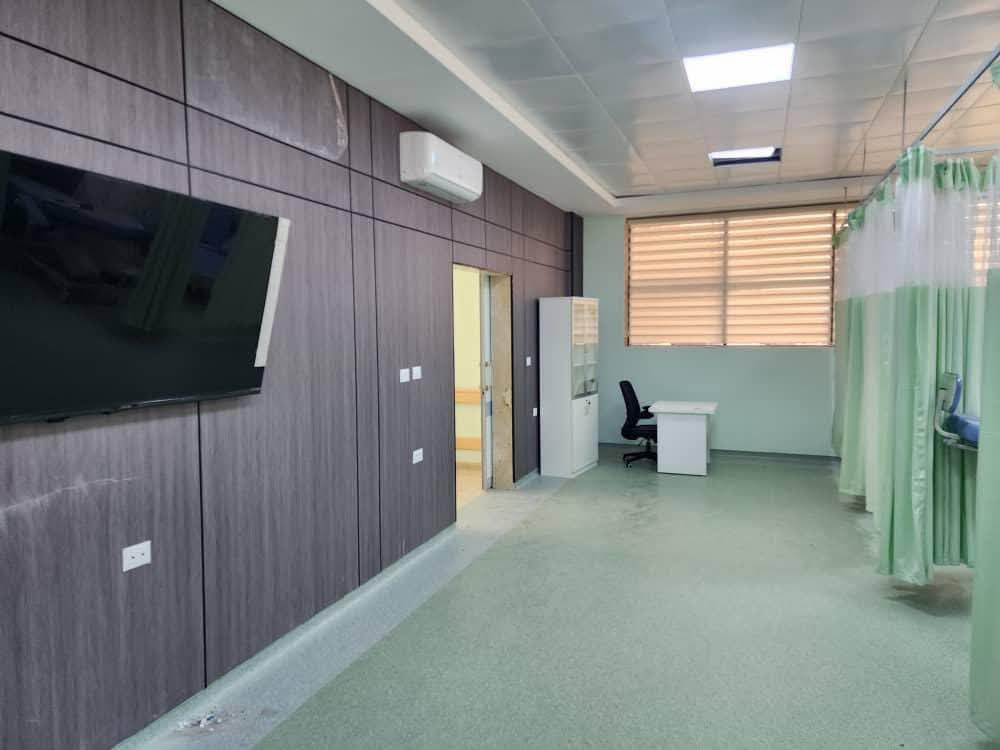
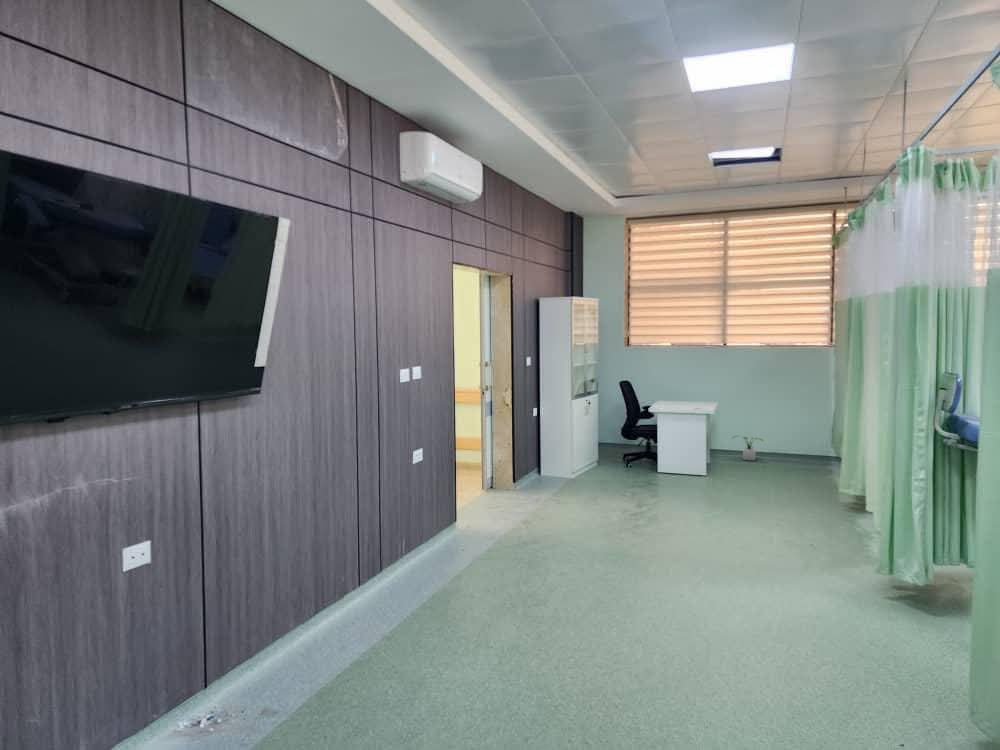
+ potted plant [731,434,764,462]
